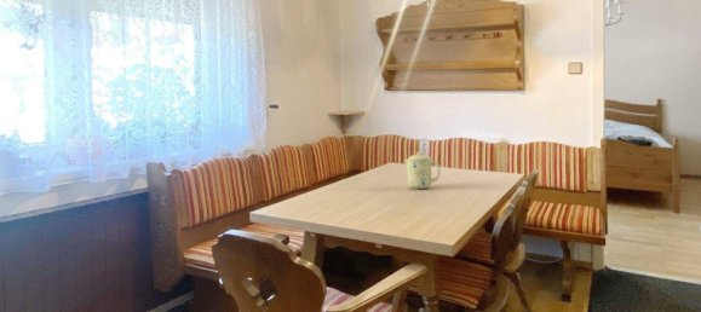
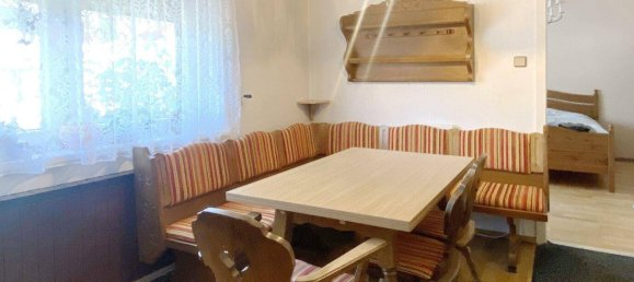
- mug [402,151,442,190]
